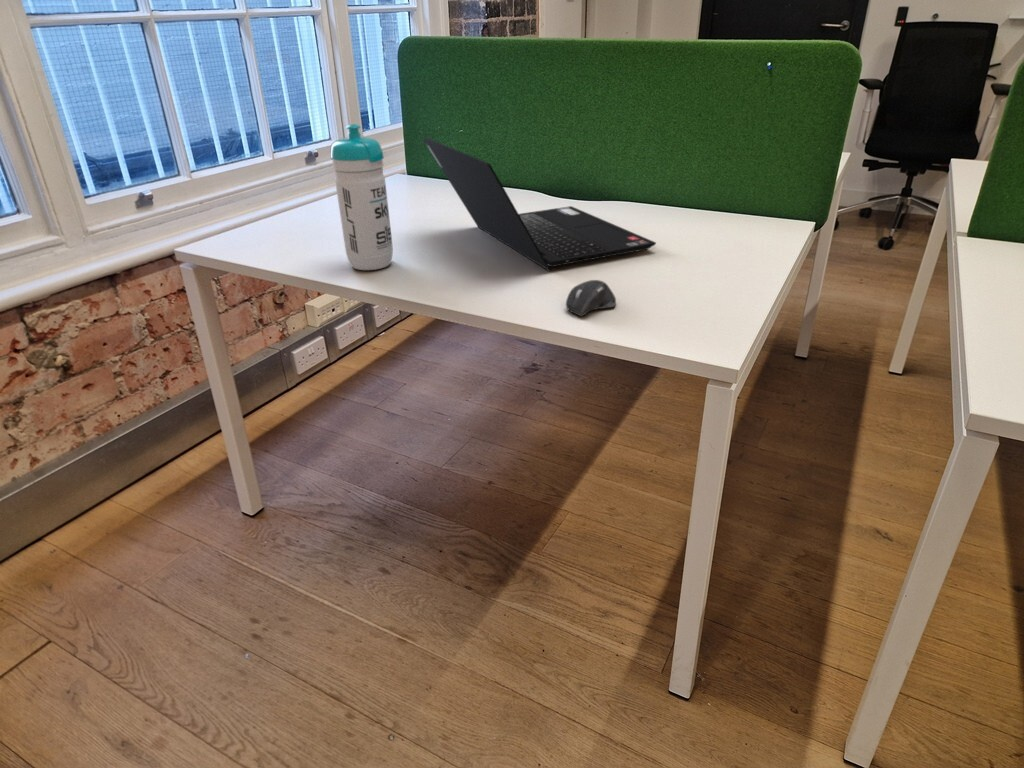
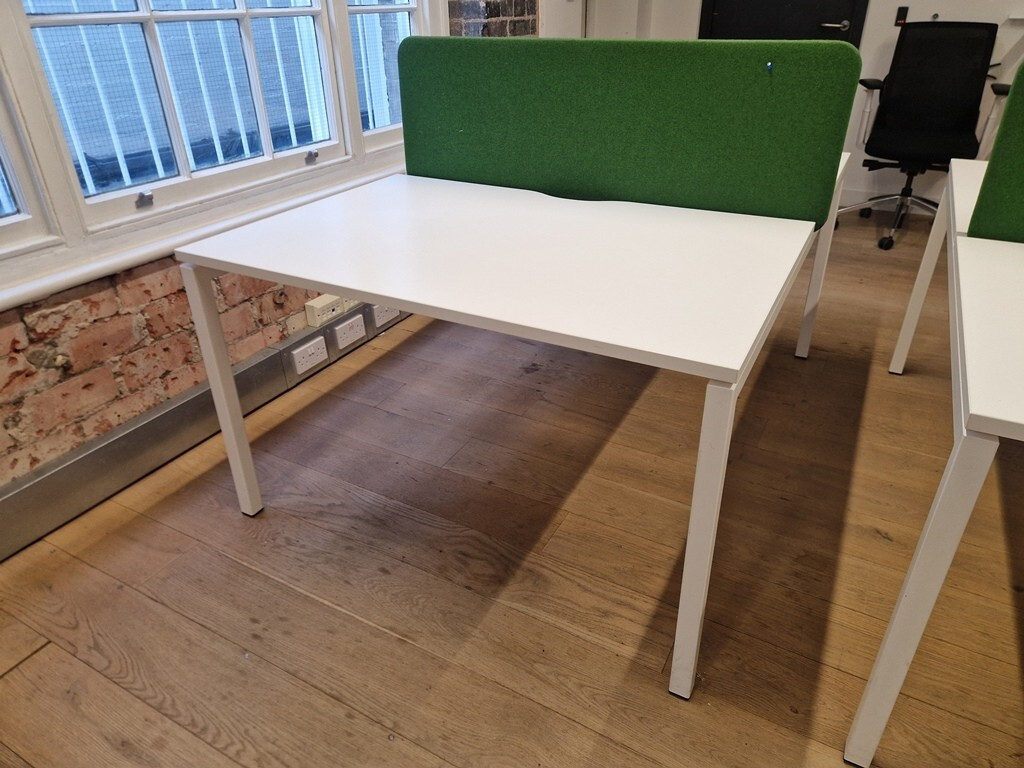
- computer mouse [565,279,617,317]
- water bottle [330,123,394,271]
- laptop computer [422,136,657,272]
